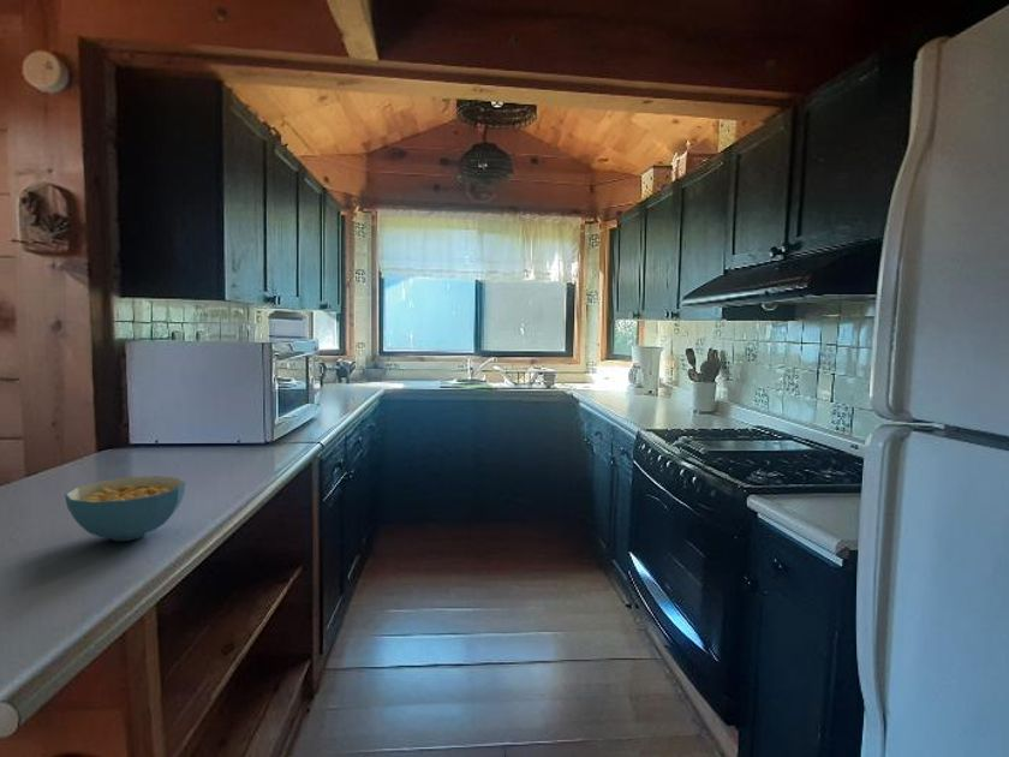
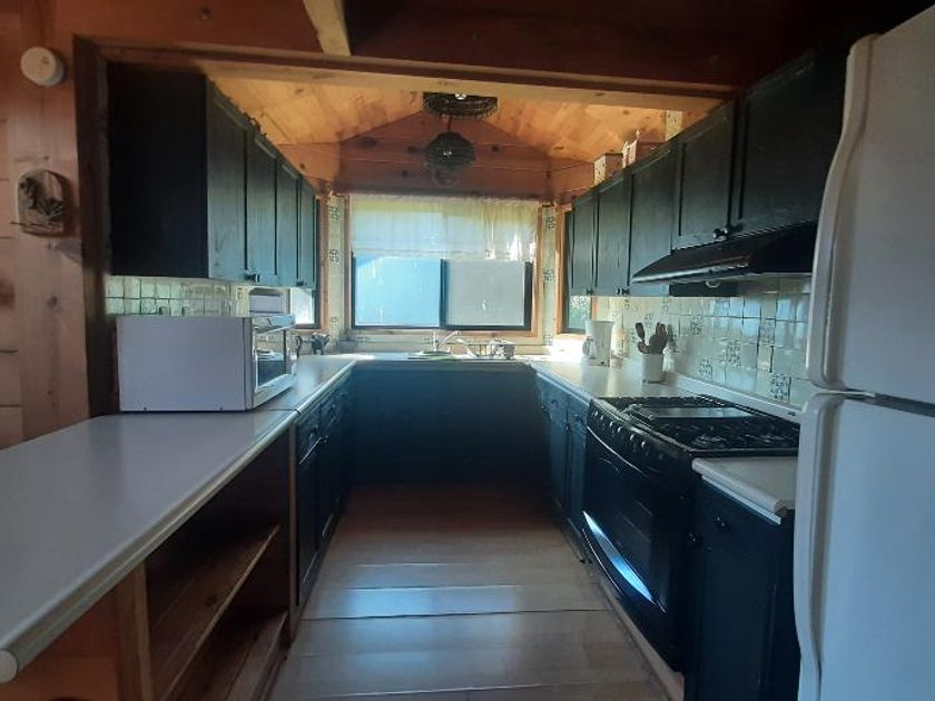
- cereal bowl [64,475,186,542]
